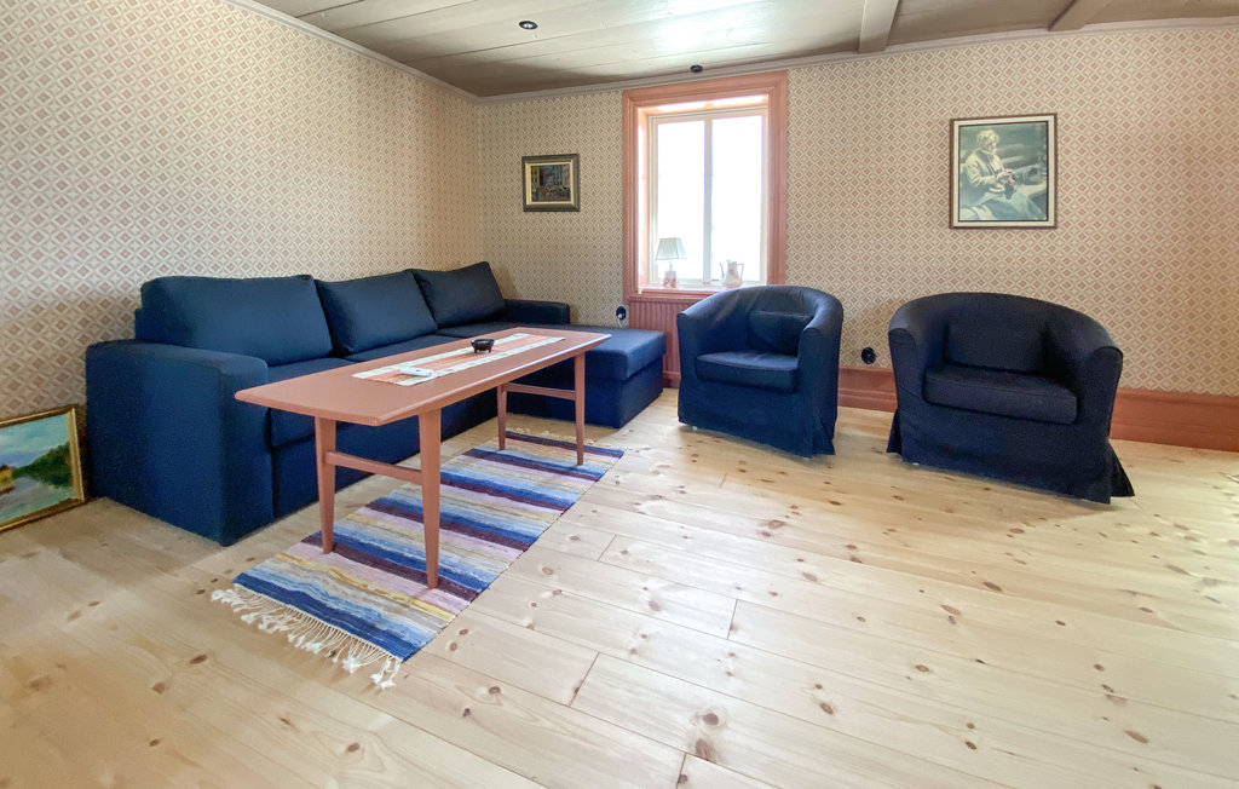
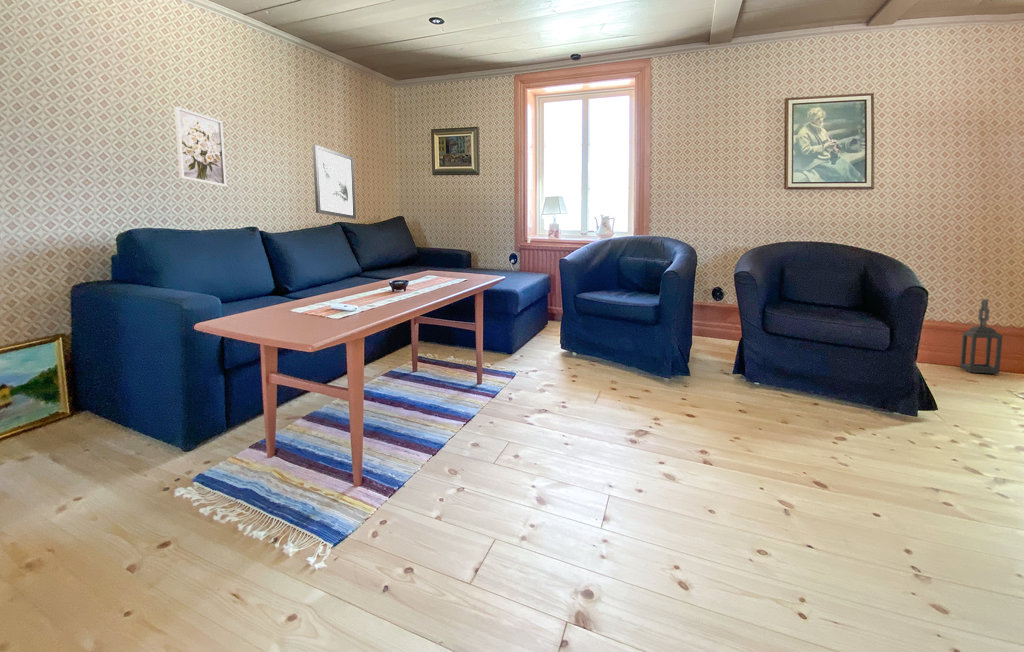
+ wall art [312,144,357,220]
+ lantern [959,298,1003,375]
+ wall art [173,106,227,188]
